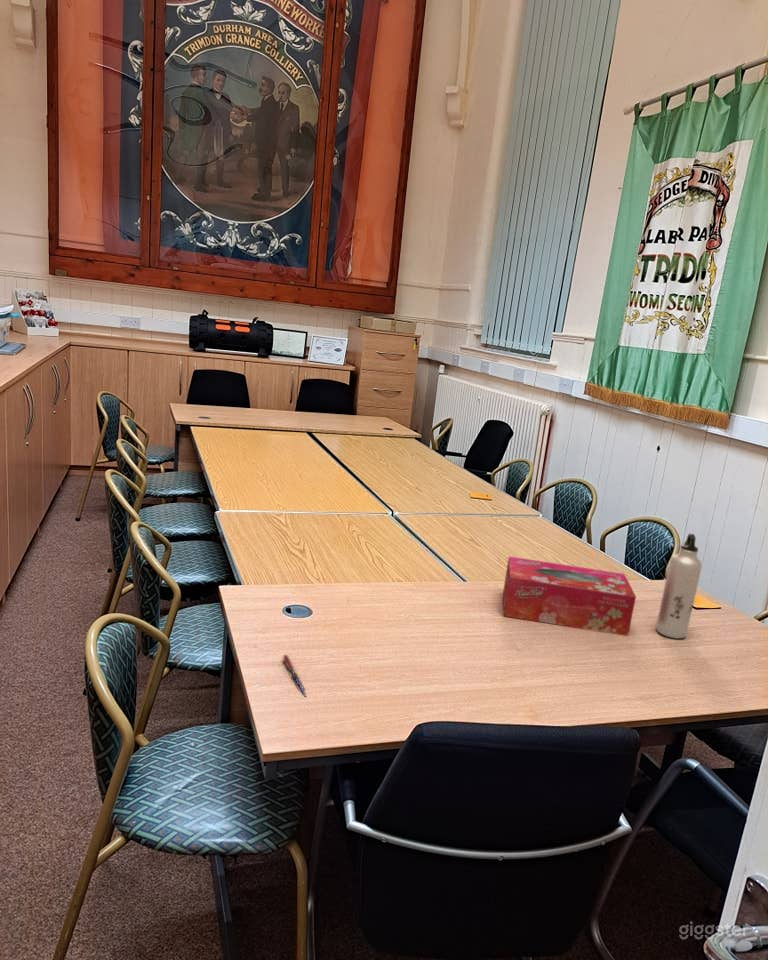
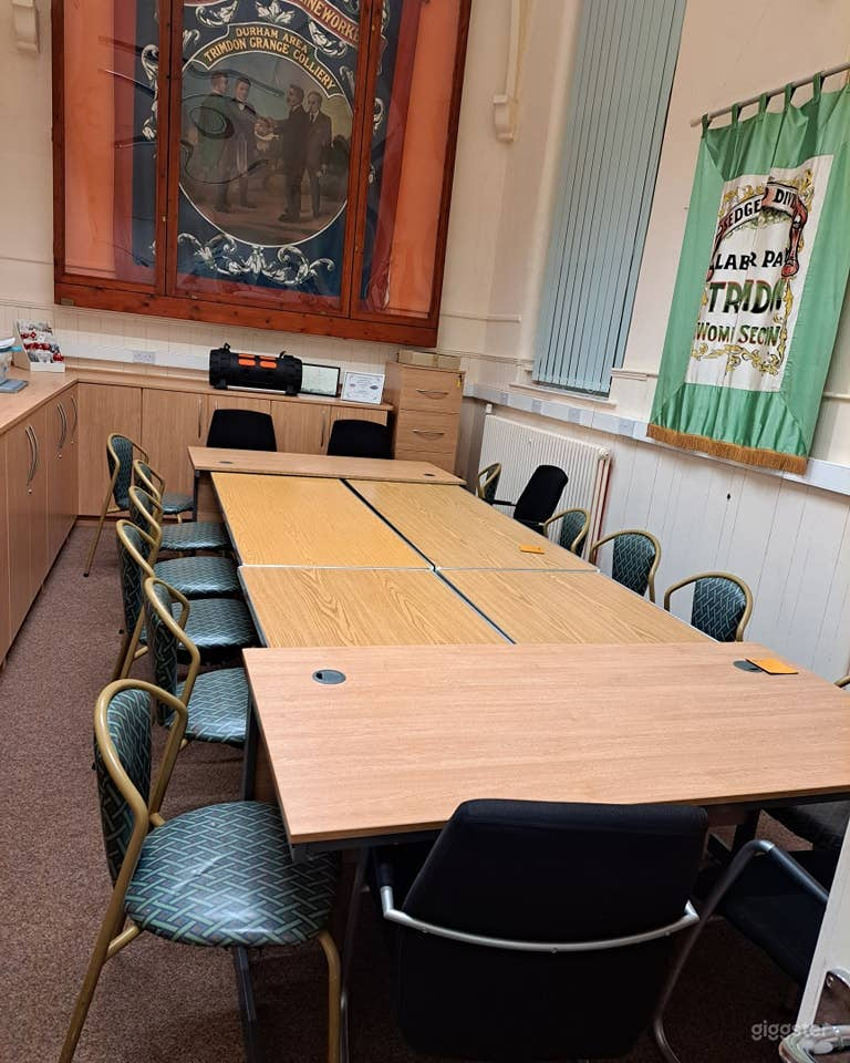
- pen [281,654,308,698]
- tissue box [502,555,637,637]
- water bottle [655,533,703,640]
